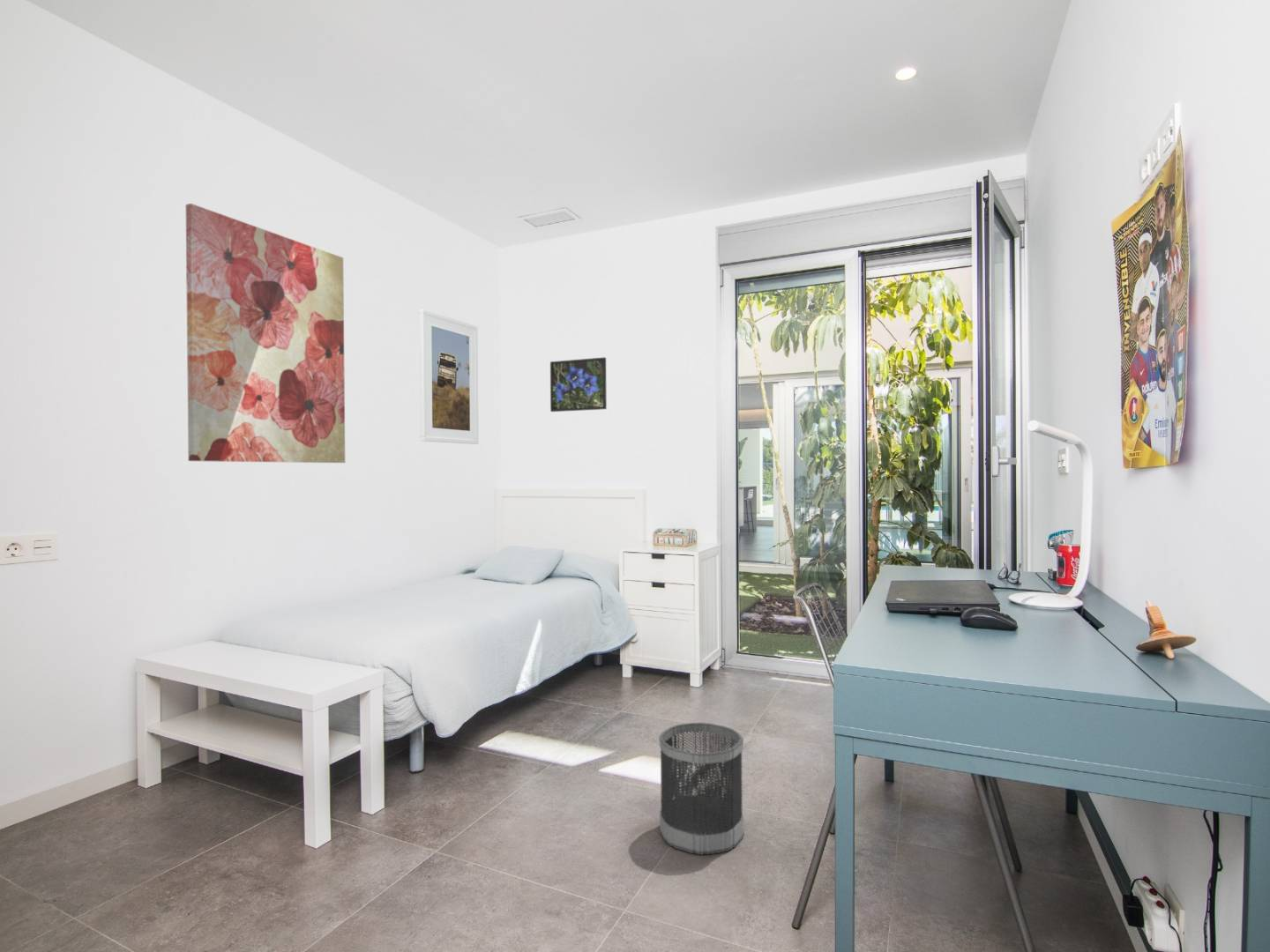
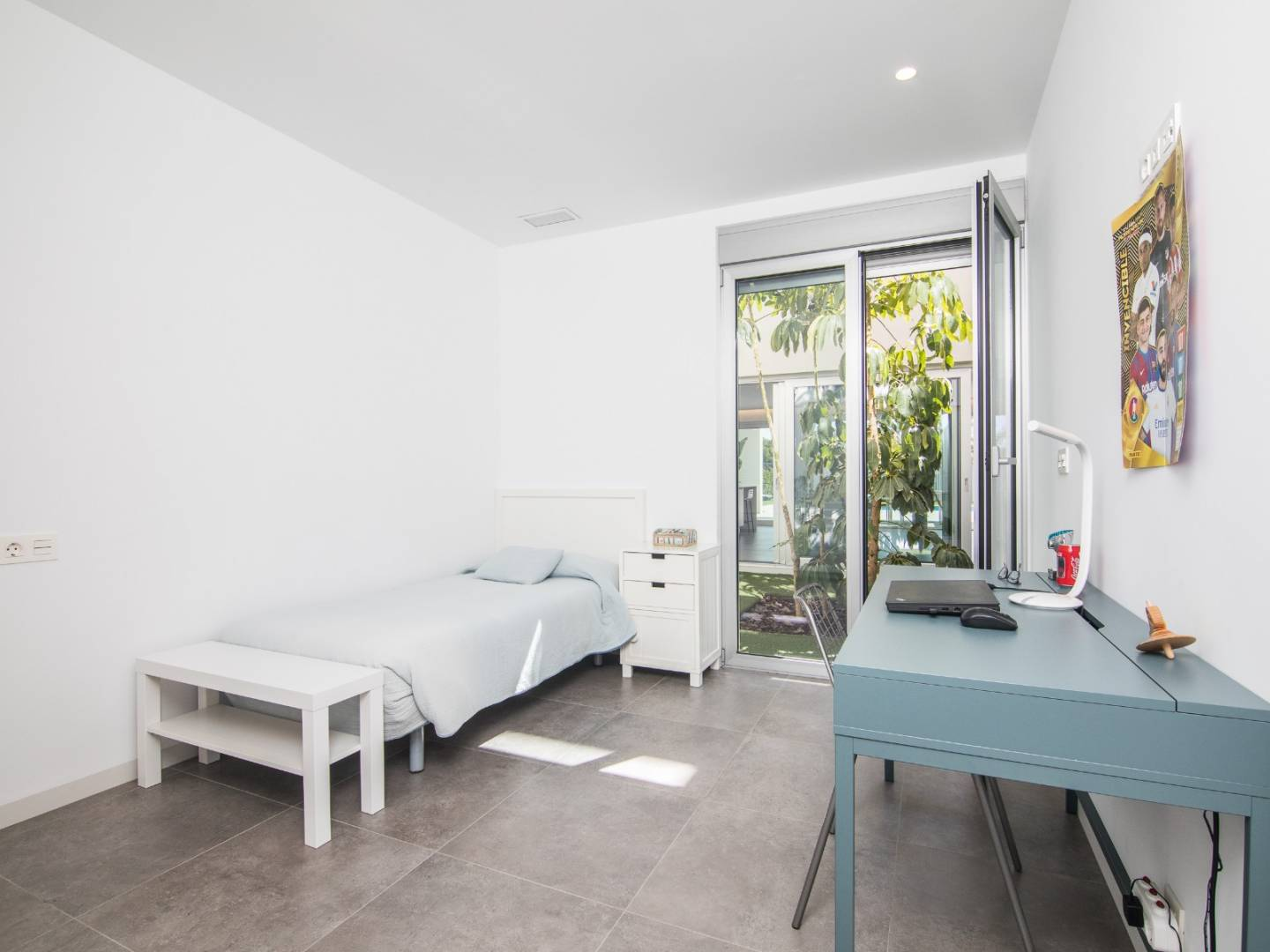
- wastebasket [659,721,744,856]
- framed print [419,309,480,445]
- wall art [185,203,346,464]
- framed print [549,356,608,413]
